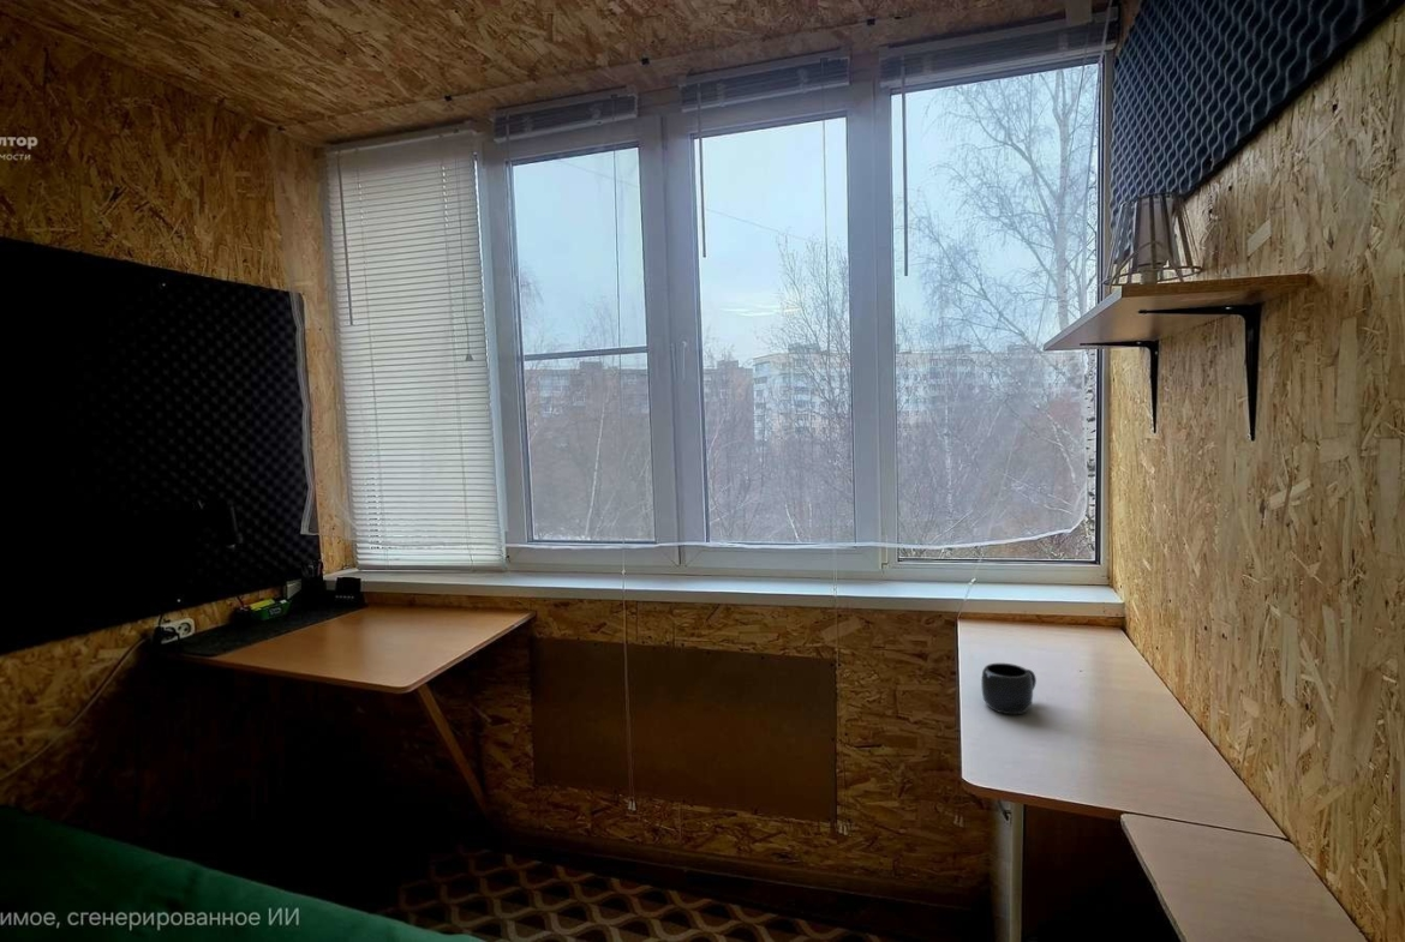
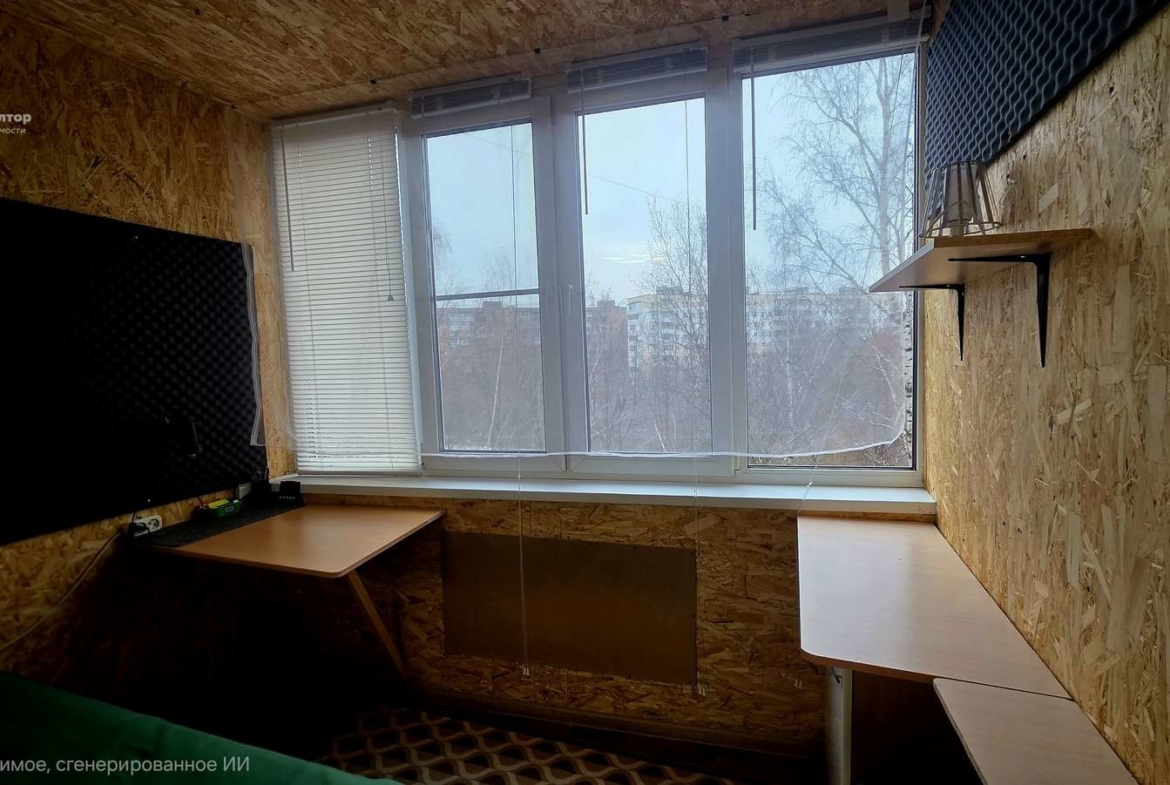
- mug [980,662,1038,715]
